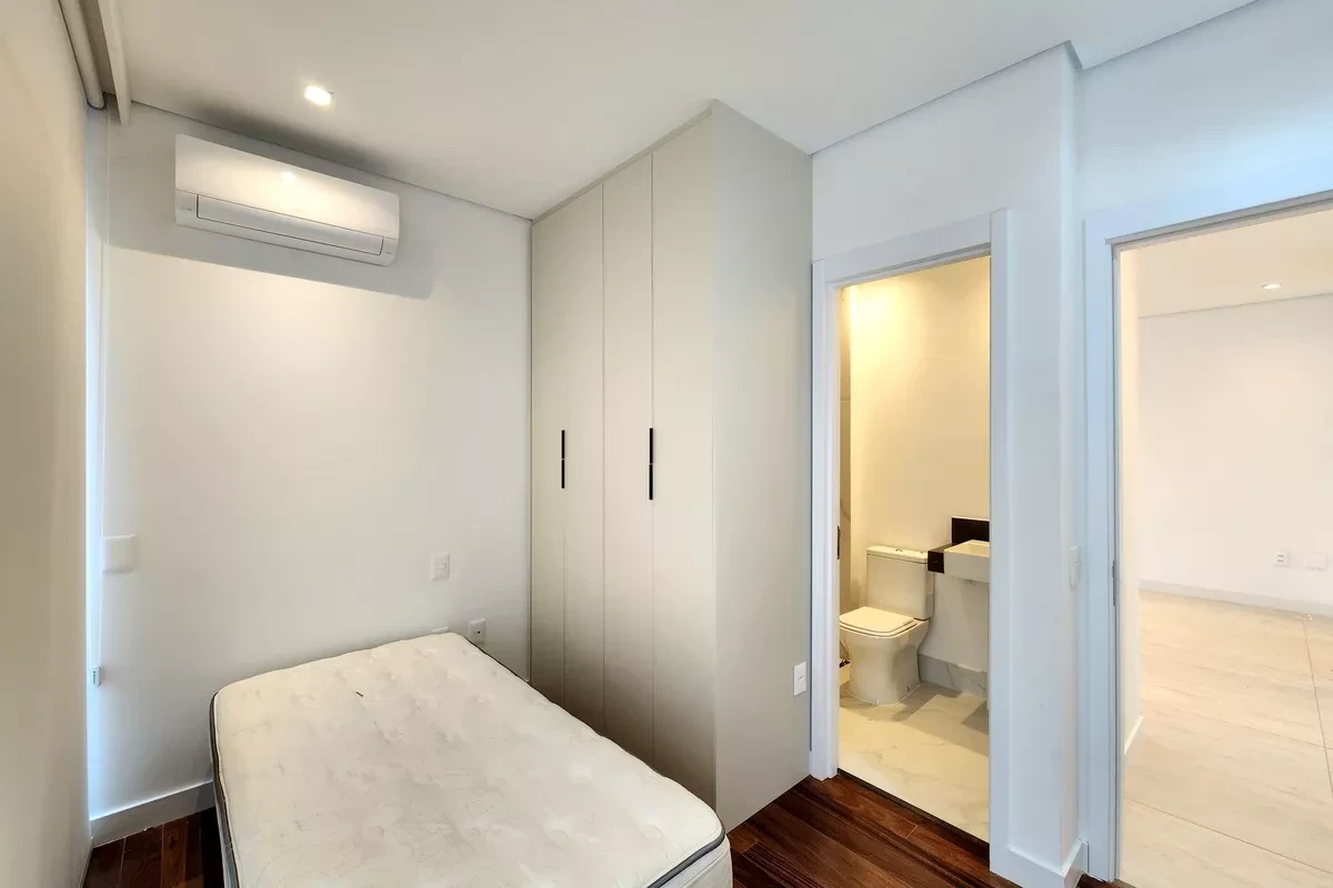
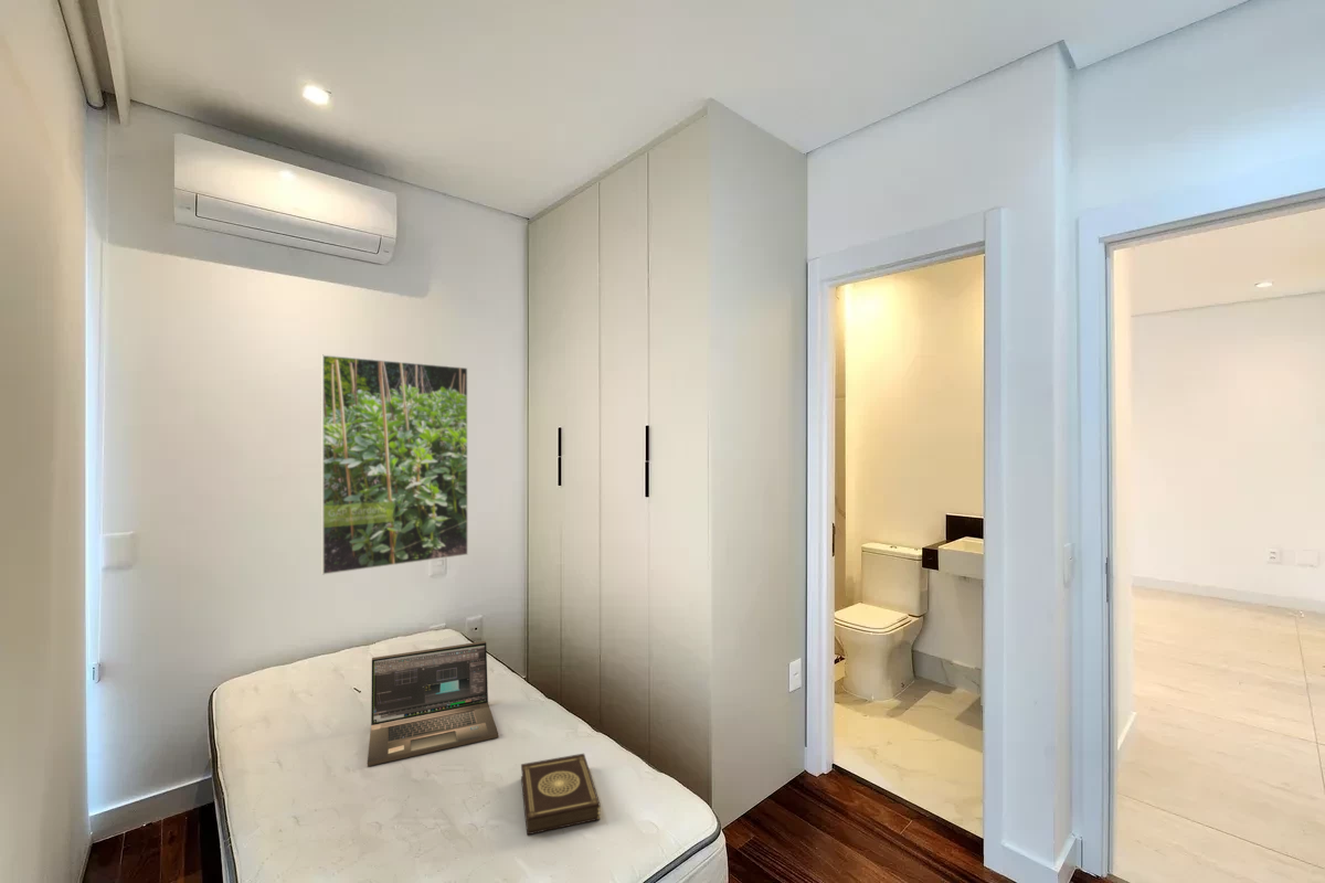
+ laptop [367,640,499,767]
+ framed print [320,354,469,576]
+ book [520,753,601,836]
